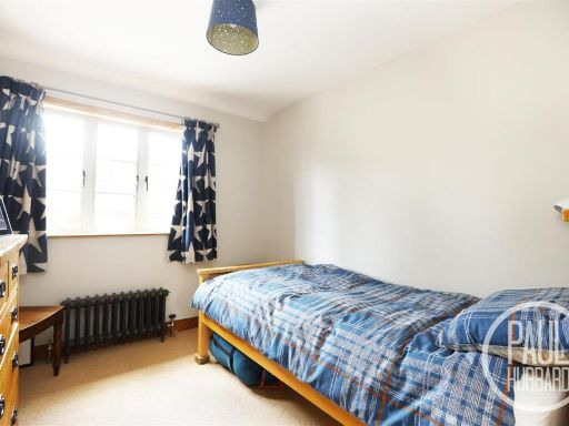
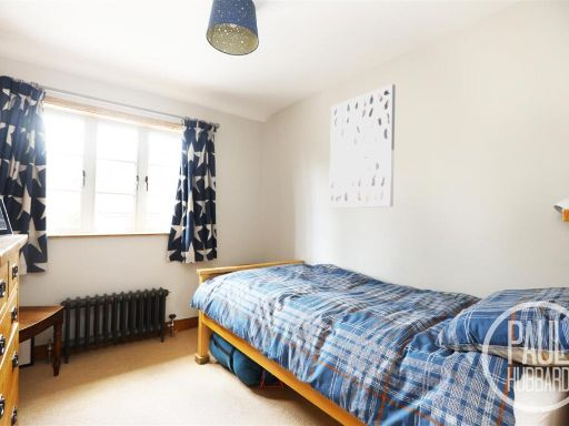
+ wall art [328,83,397,209]
